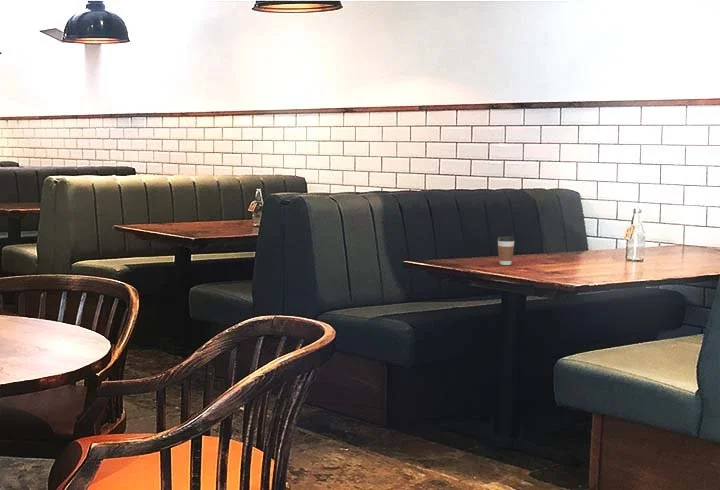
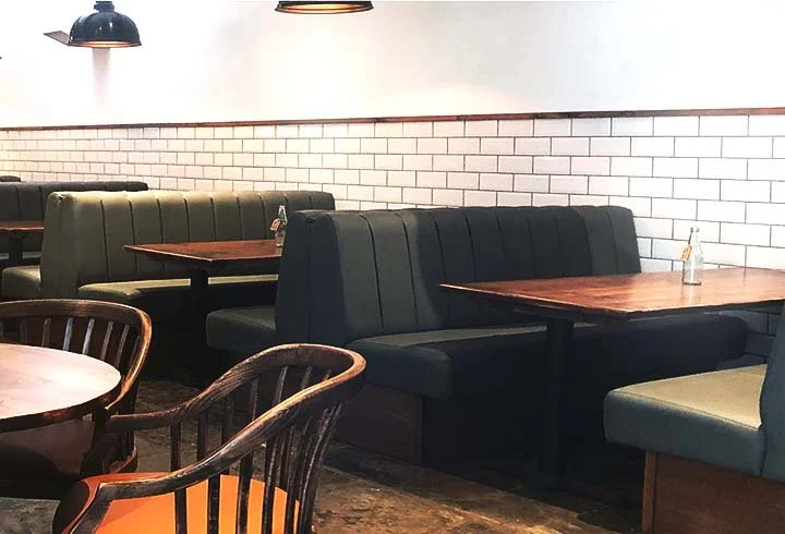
- coffee cup [497,235,516,266]
